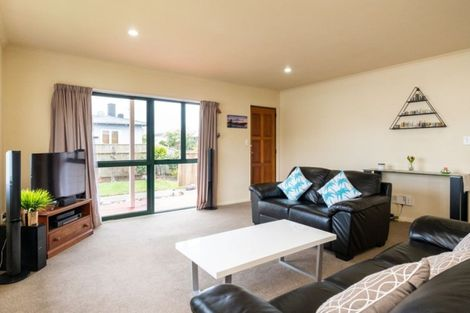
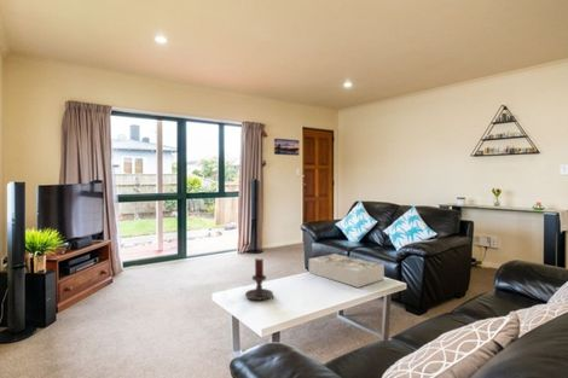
+ board game [308,252,386,289]
+ candle holder [244,257,274,302]
